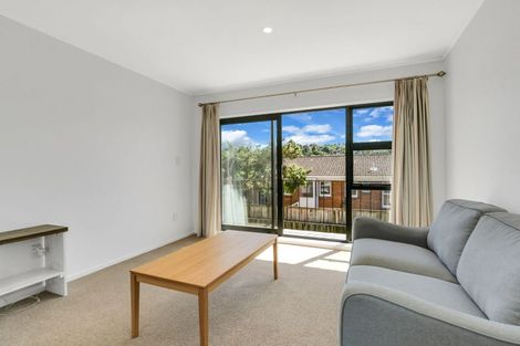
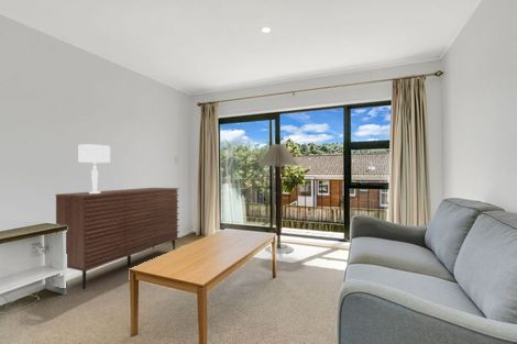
+ table lamp [78,144,111,193]
+ floor lamp [257,143,300,255]
+ sideboard [55,187,180,291]
